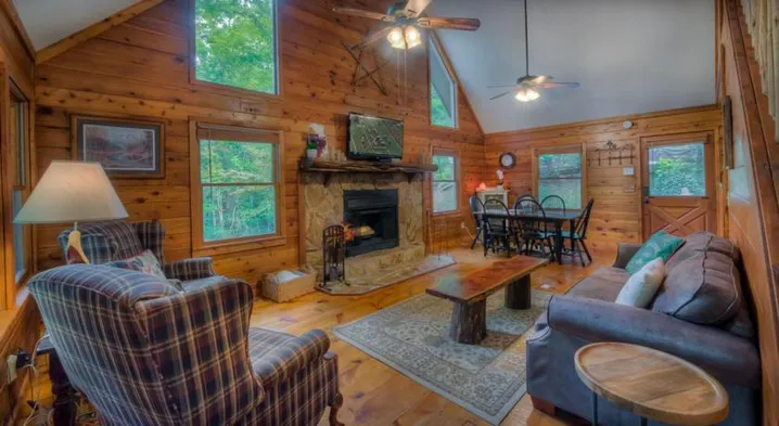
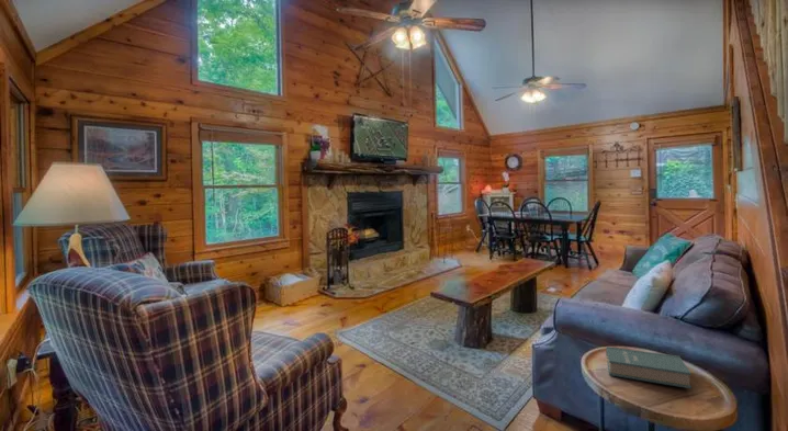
+ book [605,345,693,389]
